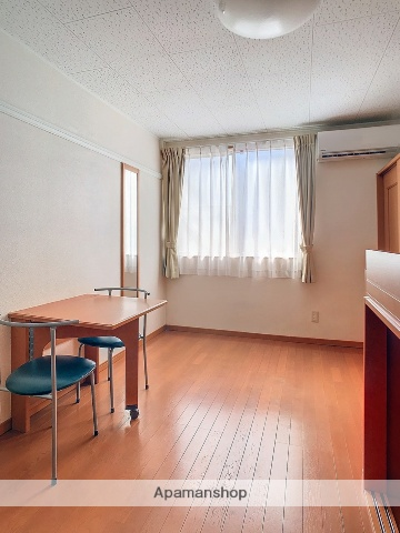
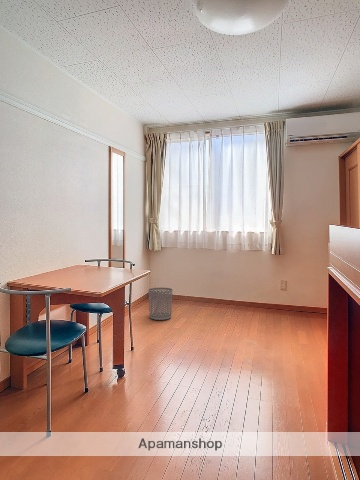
+ waste bin [147,287,173,321]
